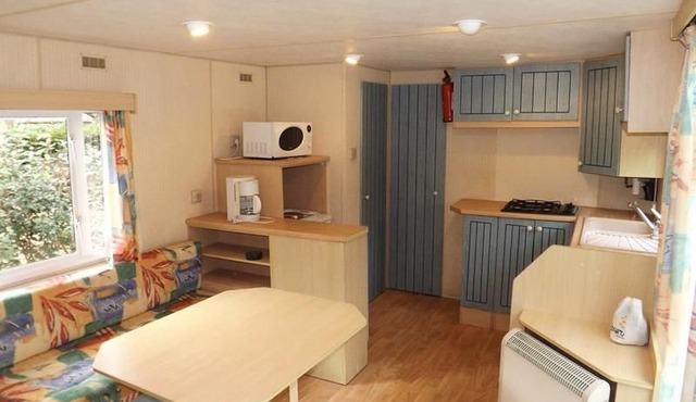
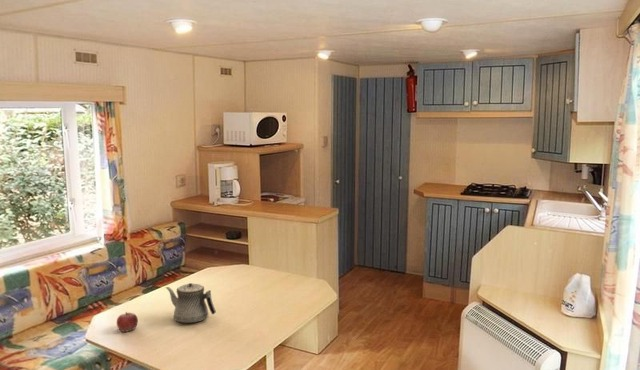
+ fruit [116,311,139,333]
+ teapot [164,282,217,324]
